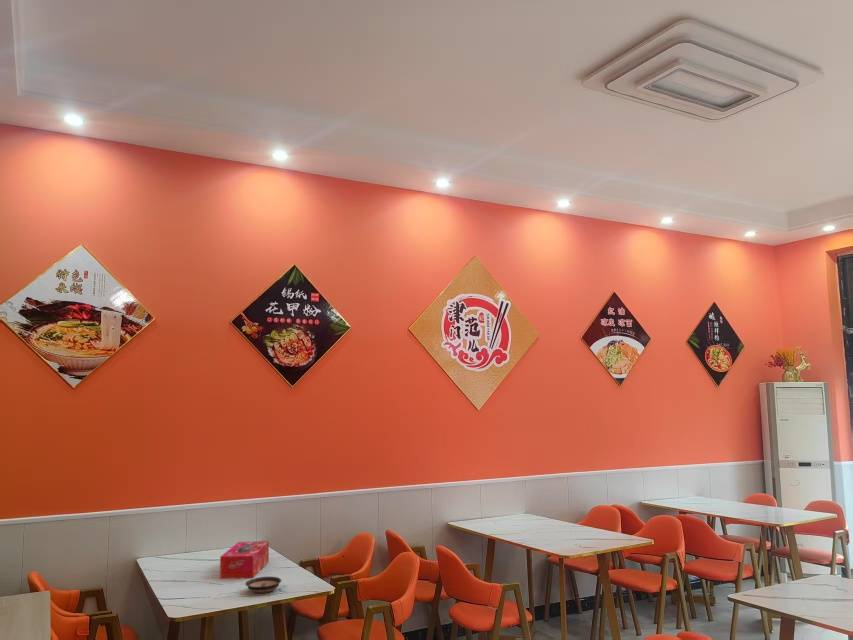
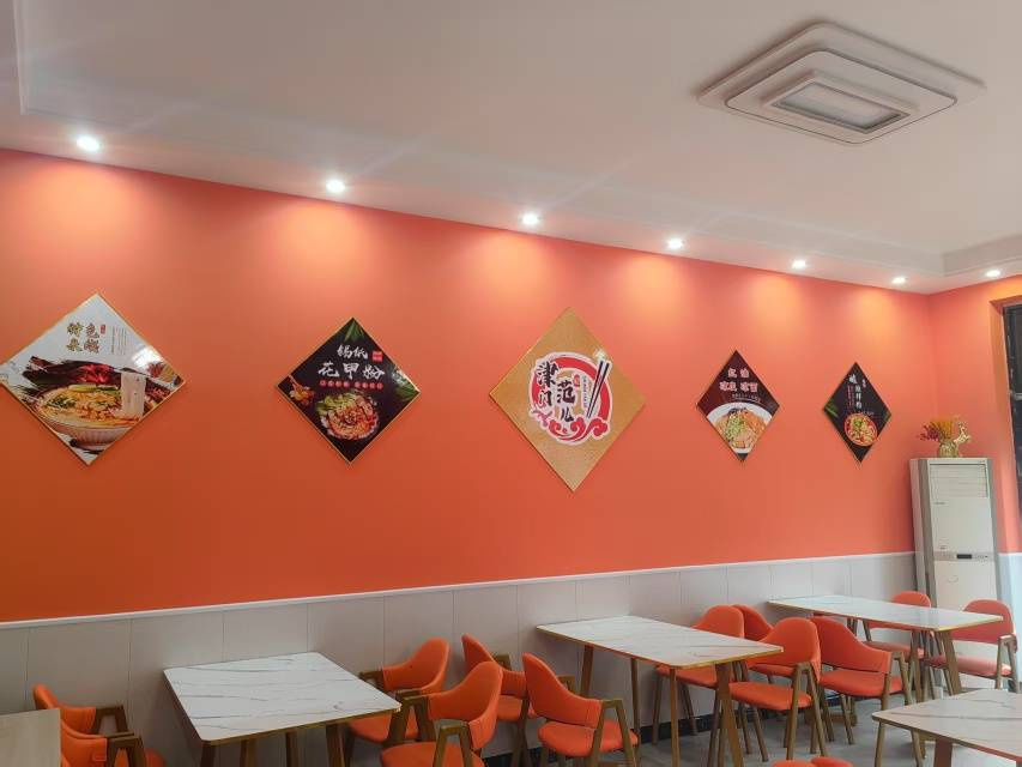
- tissue box [219,540,270,580]
- saucer [244,576,282,594]
